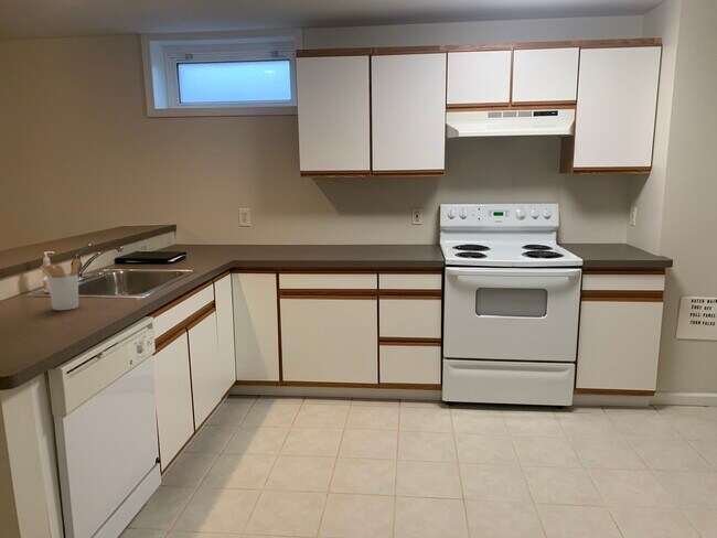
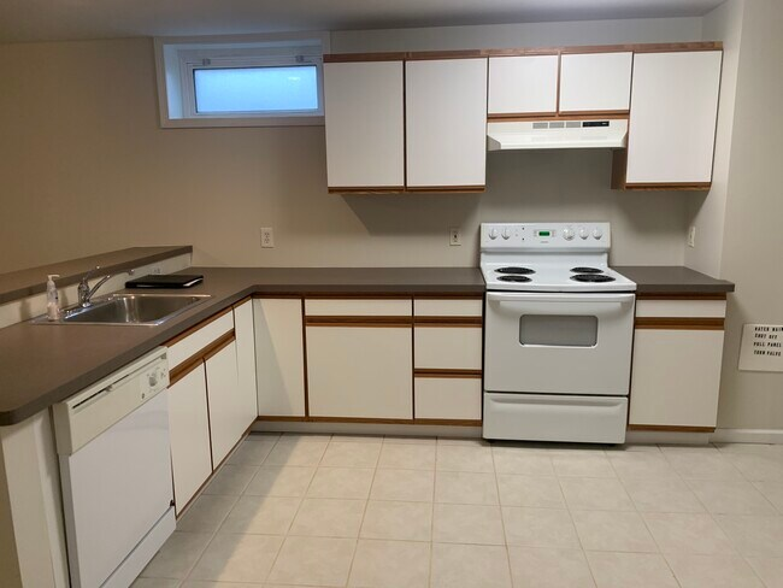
- utensil holder [39,258,82,311]
